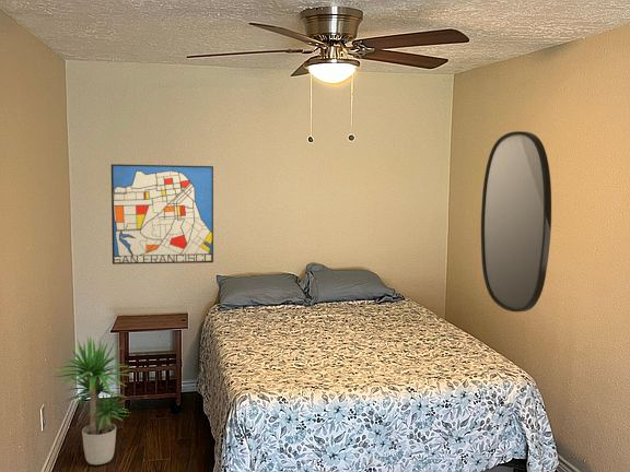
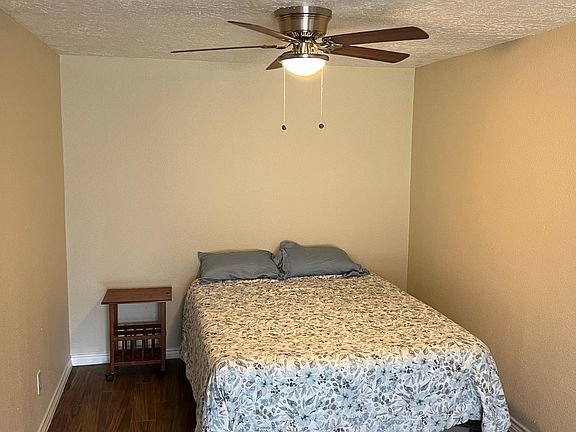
- wall art [110,163,214,266]
- potted plant [49,337,132,465]
- home mirror [480,130,552,314]
